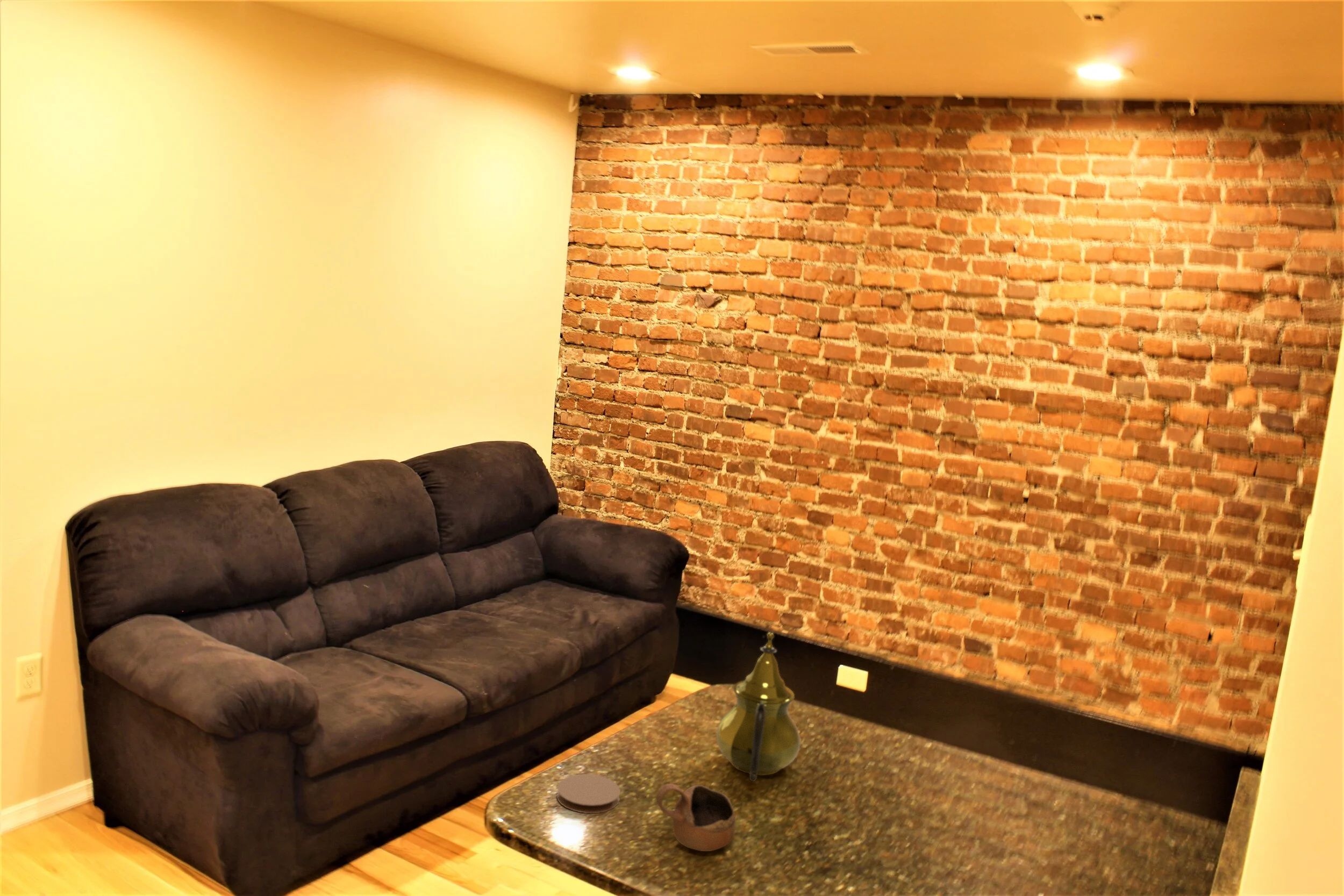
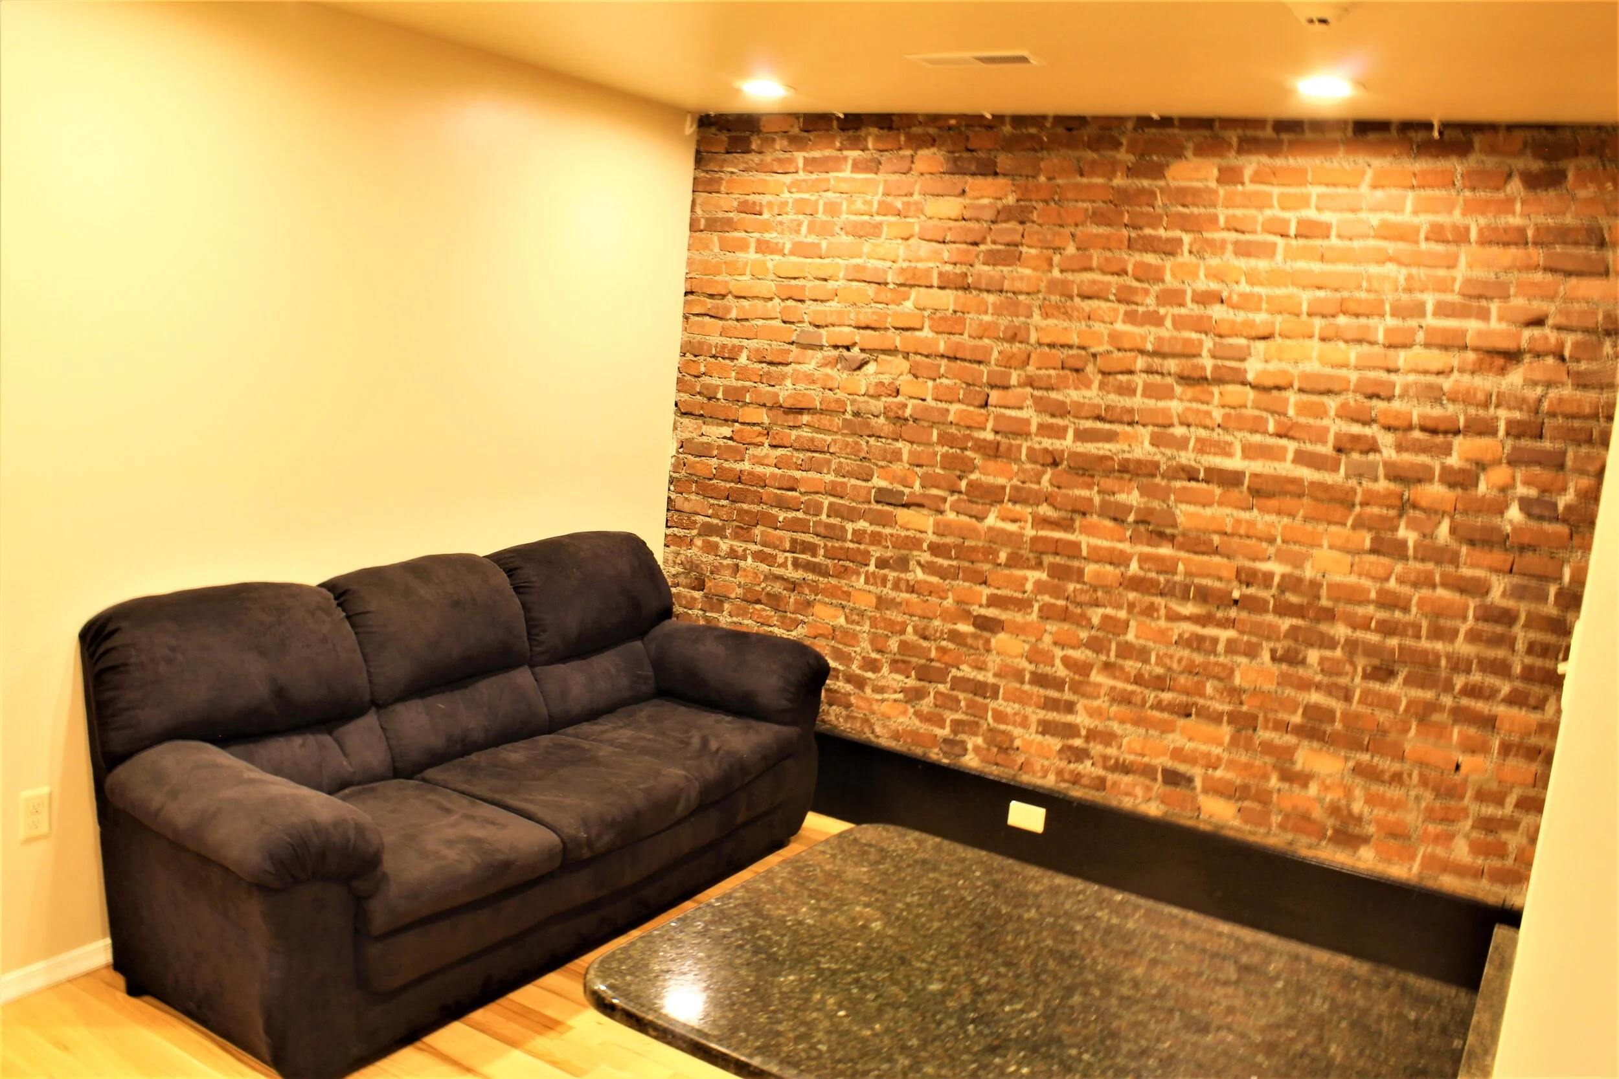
- coaster [556,773,621,814]
- teapot [716,632,801,782]
- cup [656,783,736,852]
